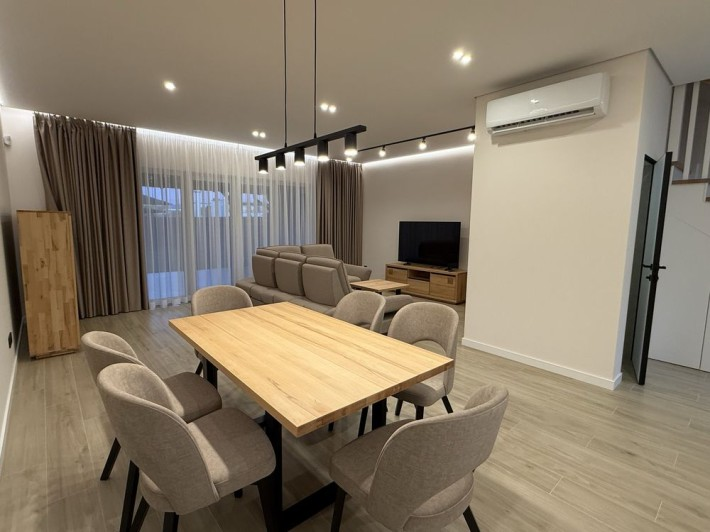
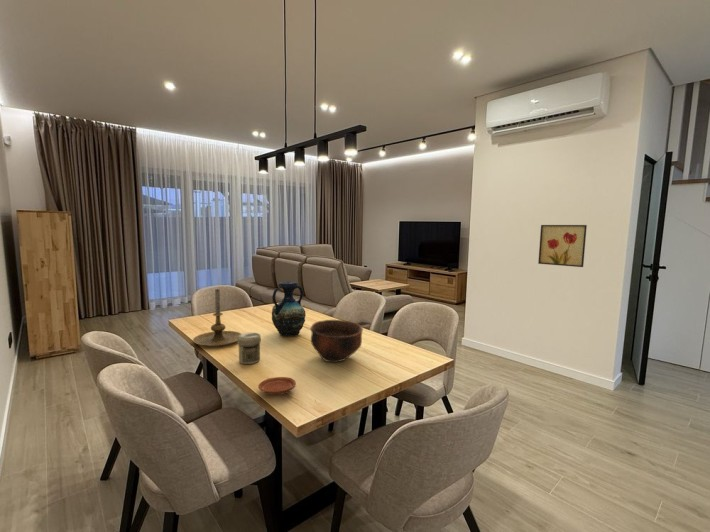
+ plate [257,376,297,396]
+ bowl [309,319,364,363]
+ wall art [537,224,588,268]
+ vase [271,280,307,337]
+ jar [237,332,262,365]
+ candle holder [192,288,242,347]
